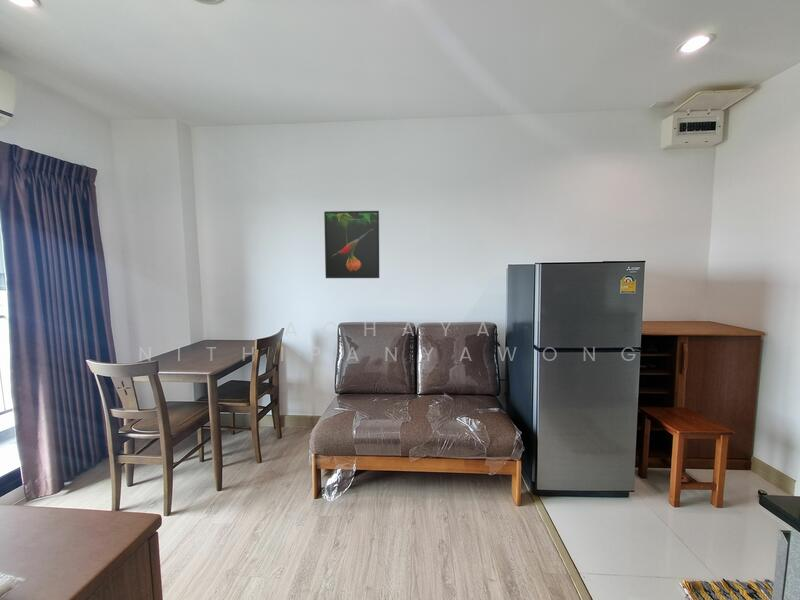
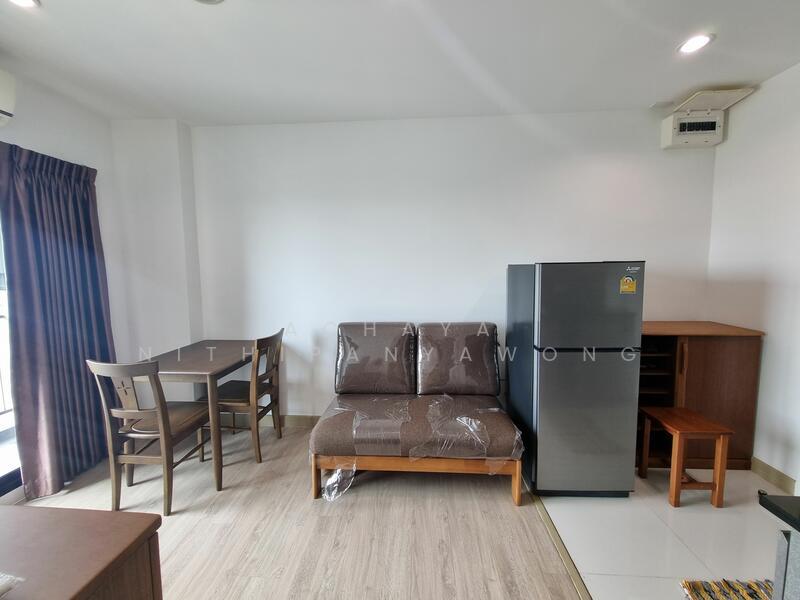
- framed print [323,210,380,279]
